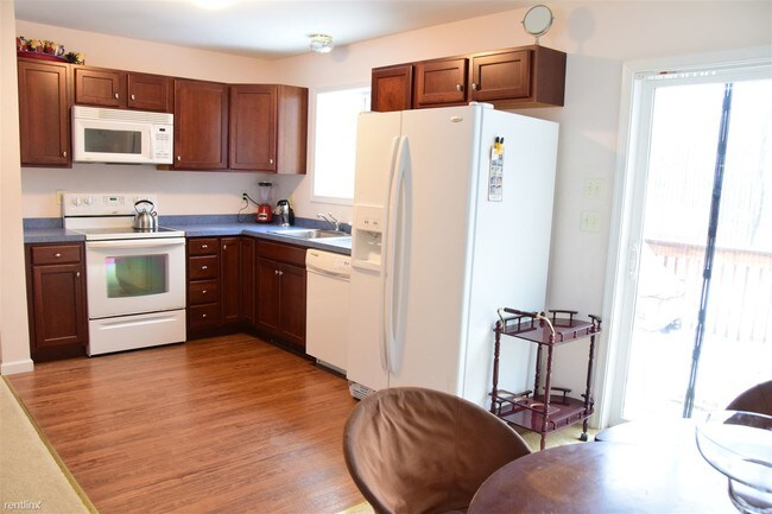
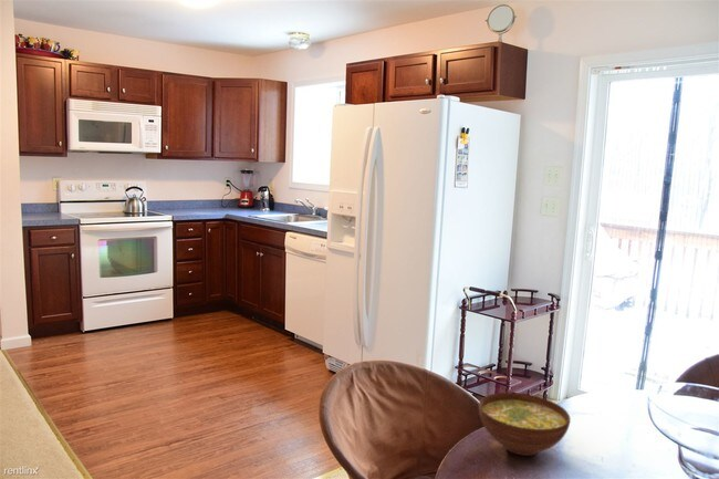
+ bowl [478,392,572,457]
